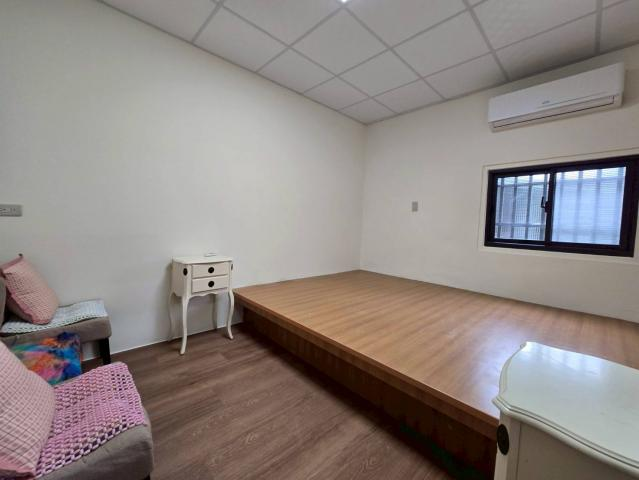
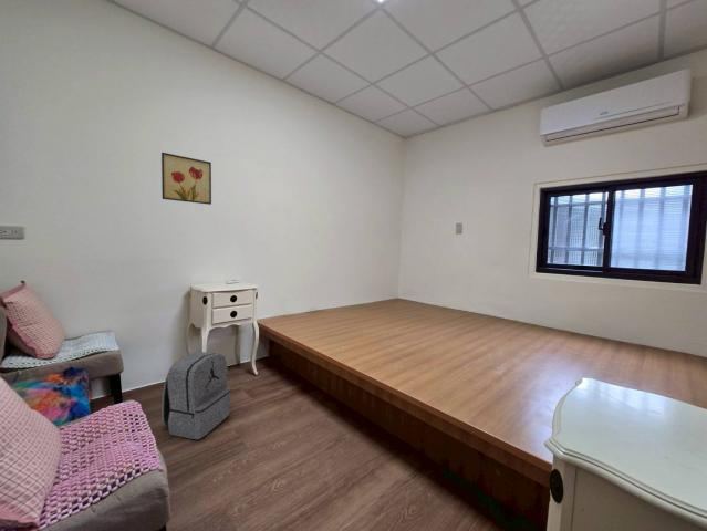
+ backpack [160,351,232,440]
+ wall art [160,152,212,206]
